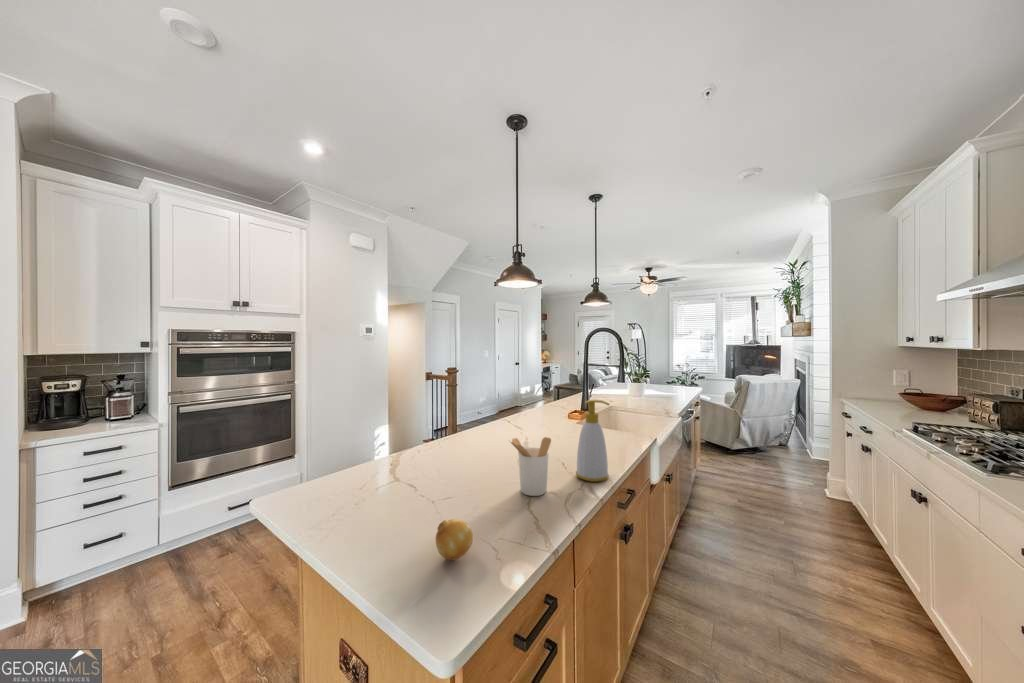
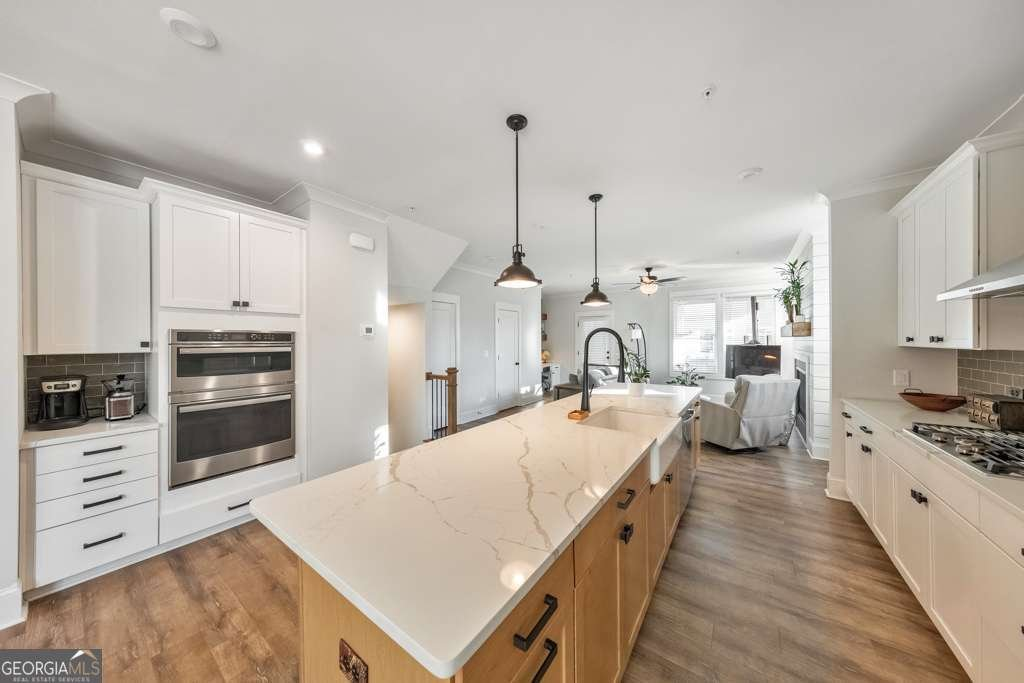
- fruit [435,518,474,561]
- utensil holder [508,436,552,497]
- soap bottle [575,399,611,483]
